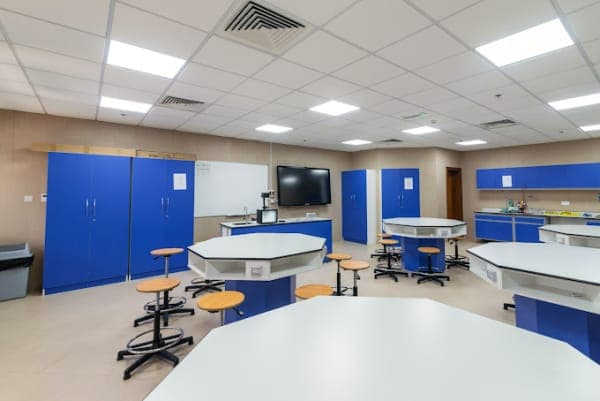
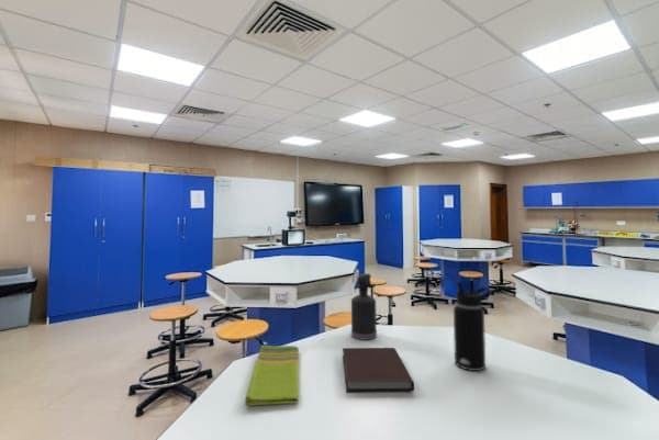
+ dish towel [244,345,300,406]
+ notebook [342,347,415,393]
+ water bottle [453,280,494,372]
+ spray bottle [350,272,378,341]
